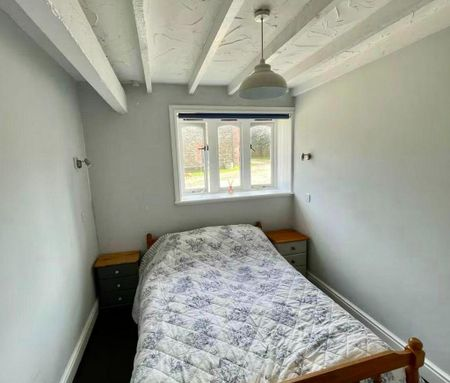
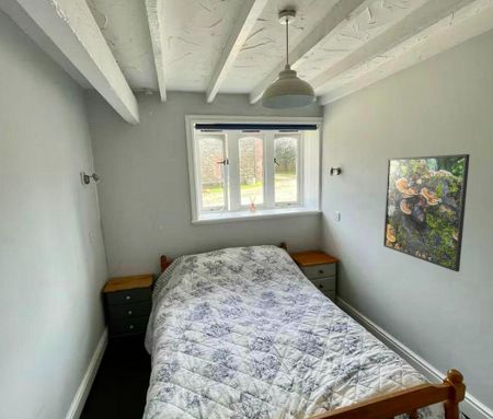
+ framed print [382,153,471,272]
